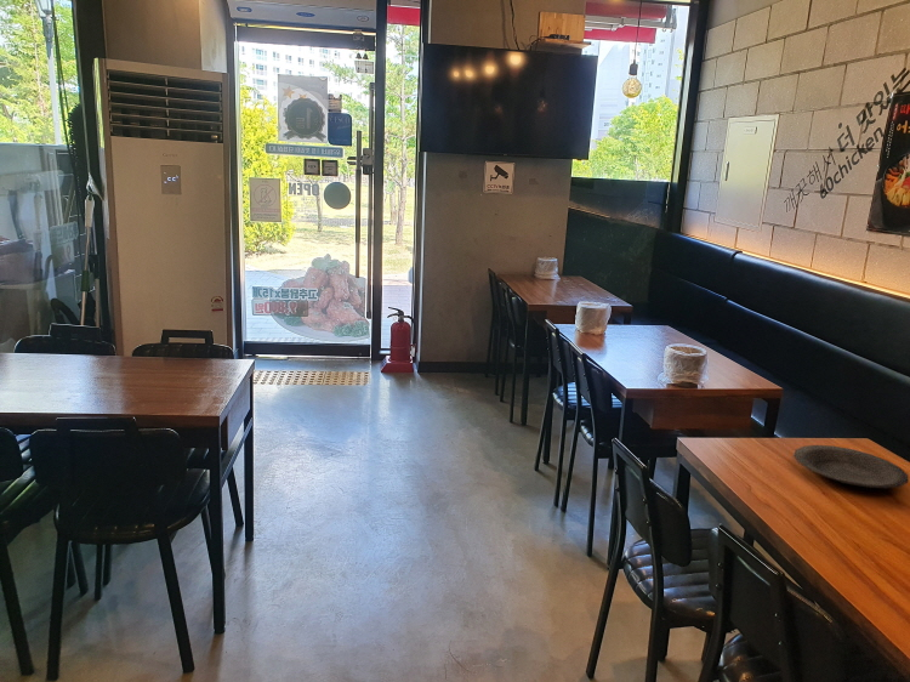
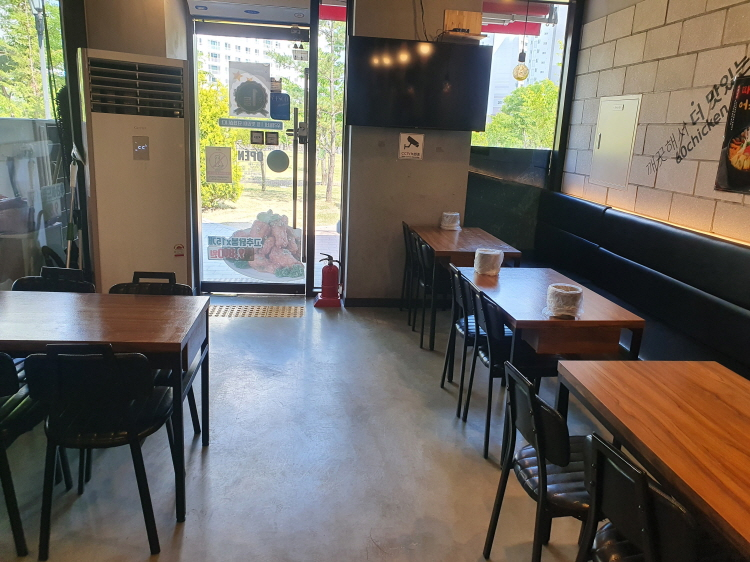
- plate [792,444,910,489]
